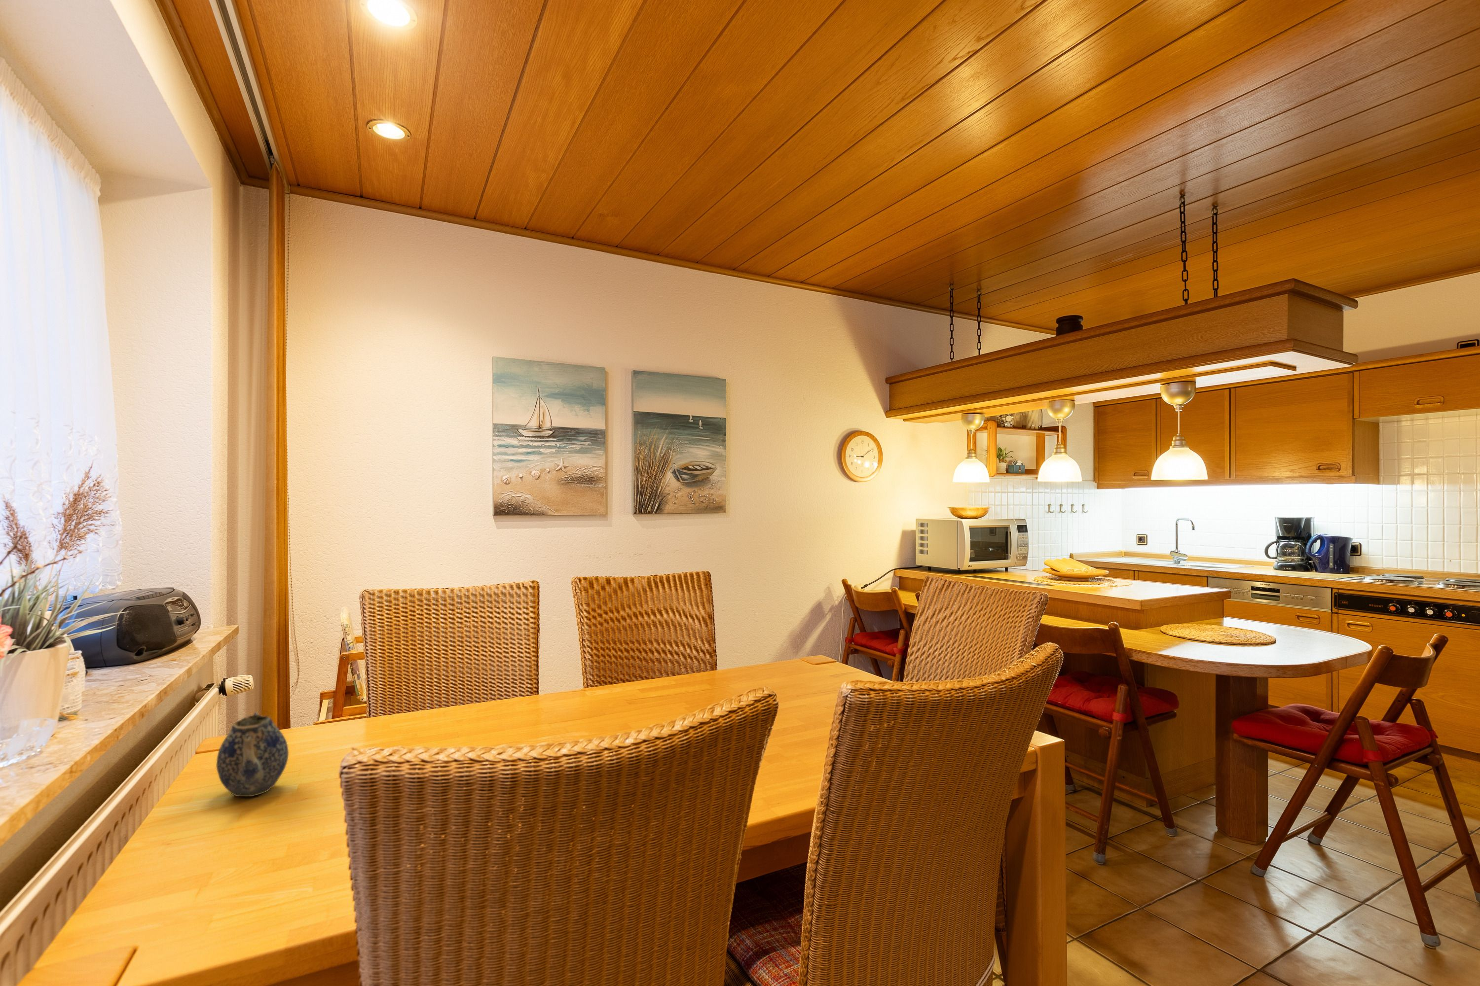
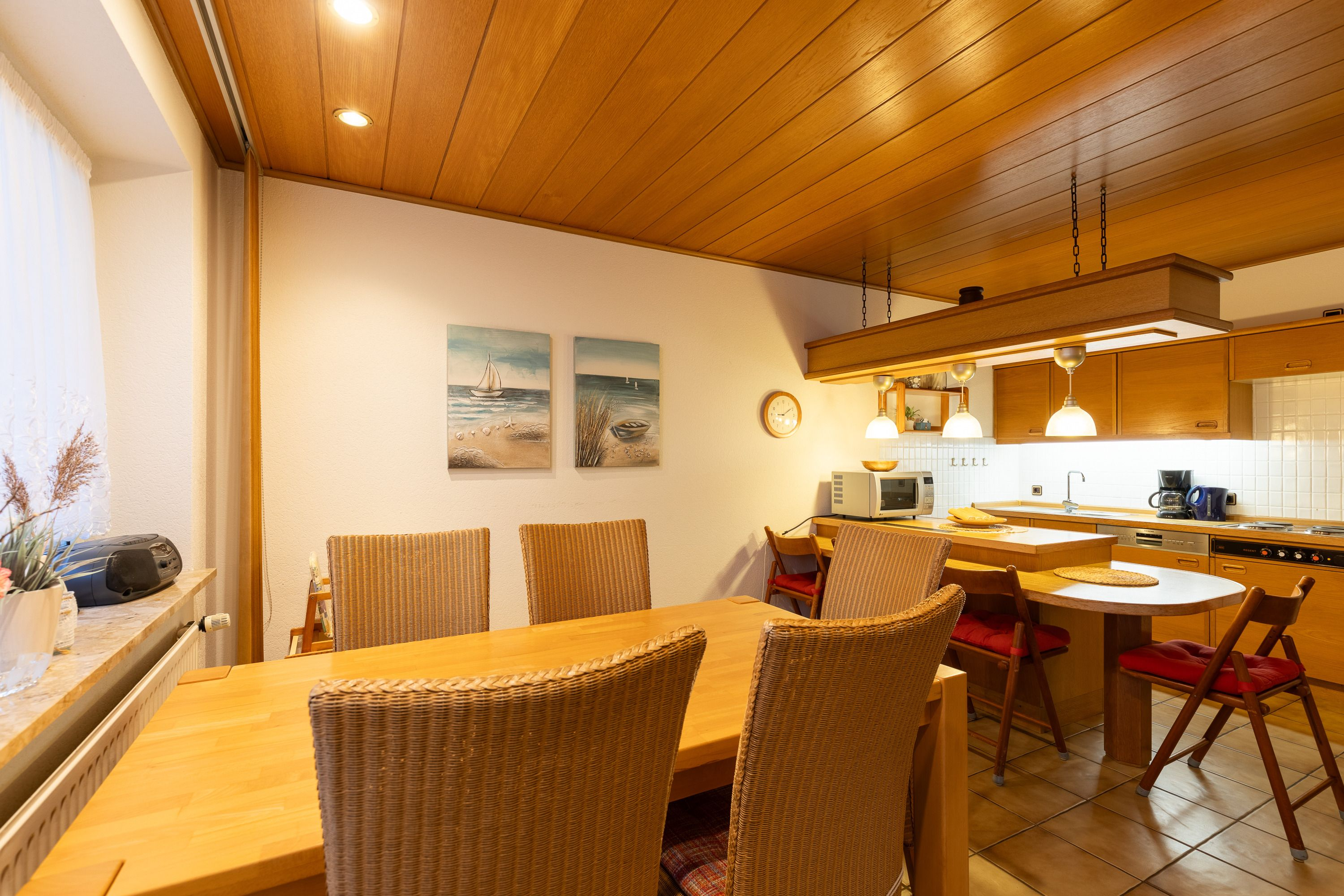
- teapot [216,712,290,797]
